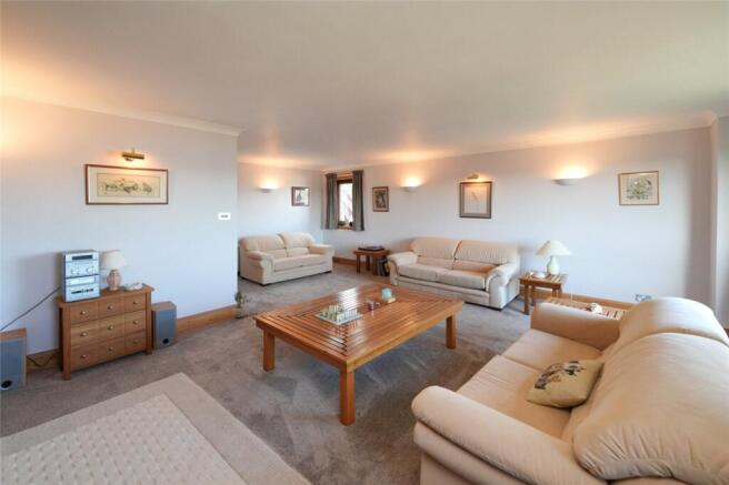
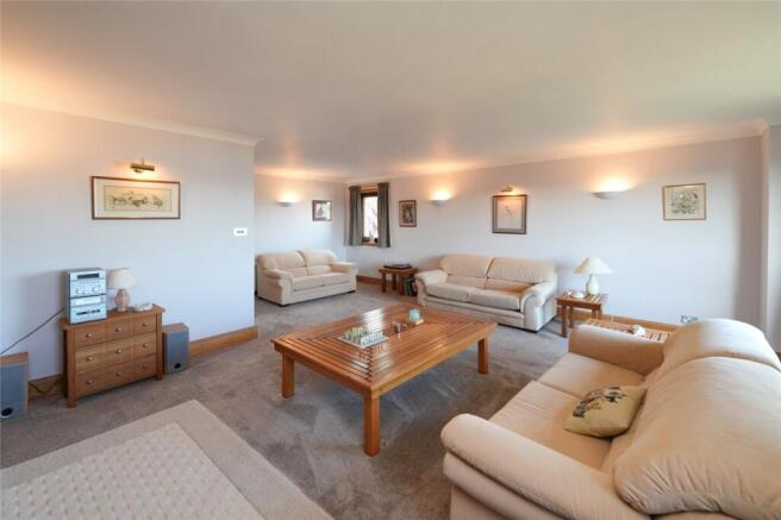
- potted plant [231,290,253,320]
